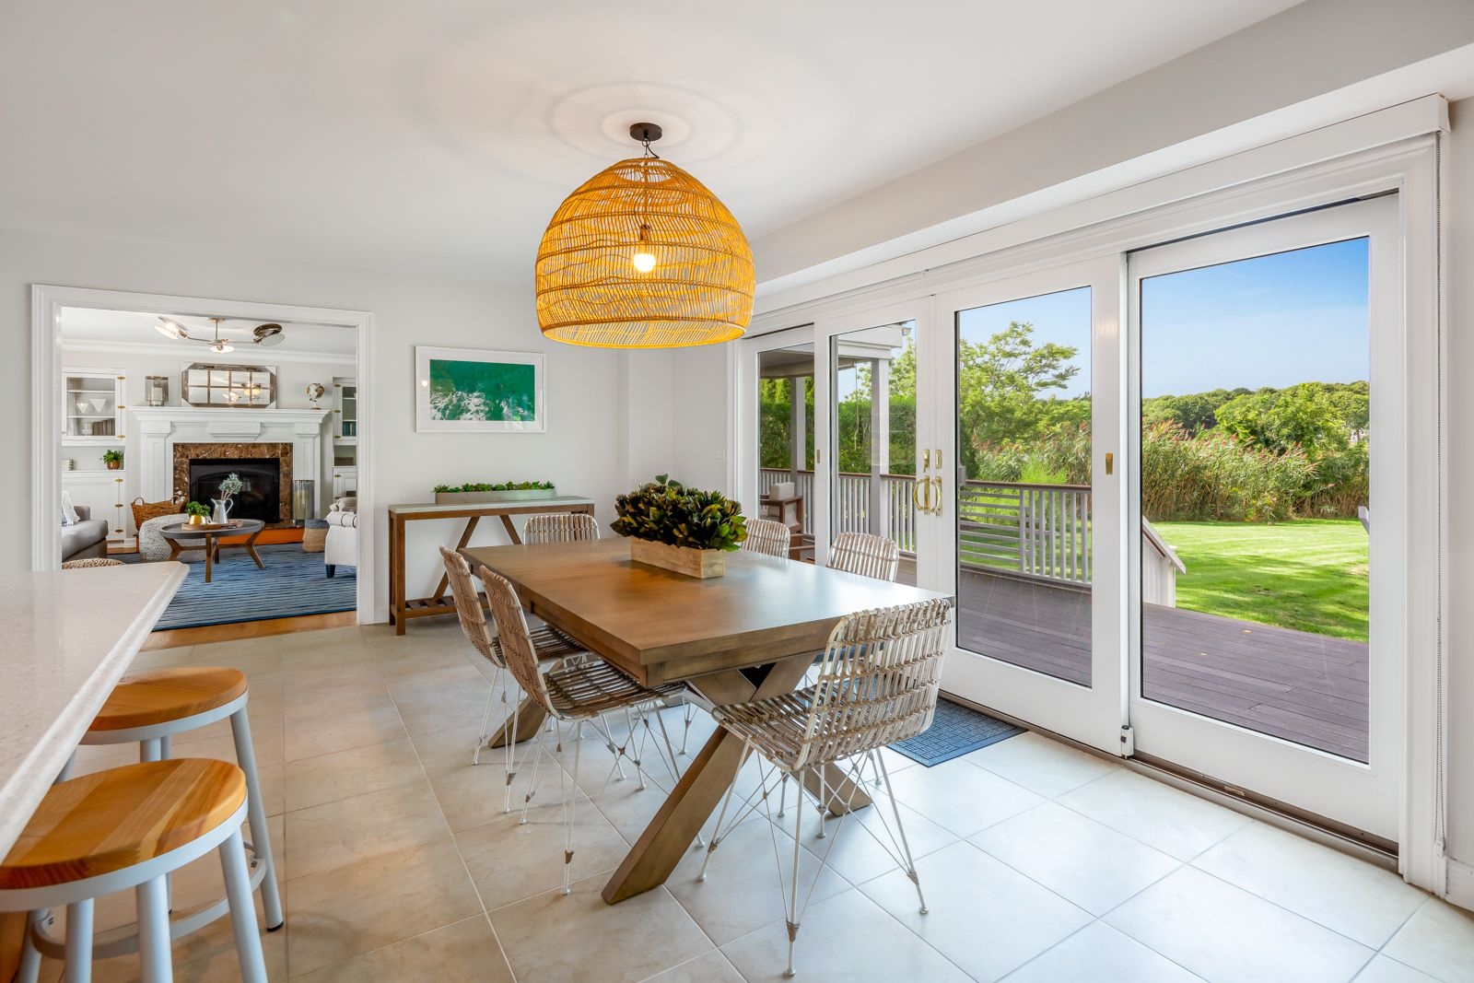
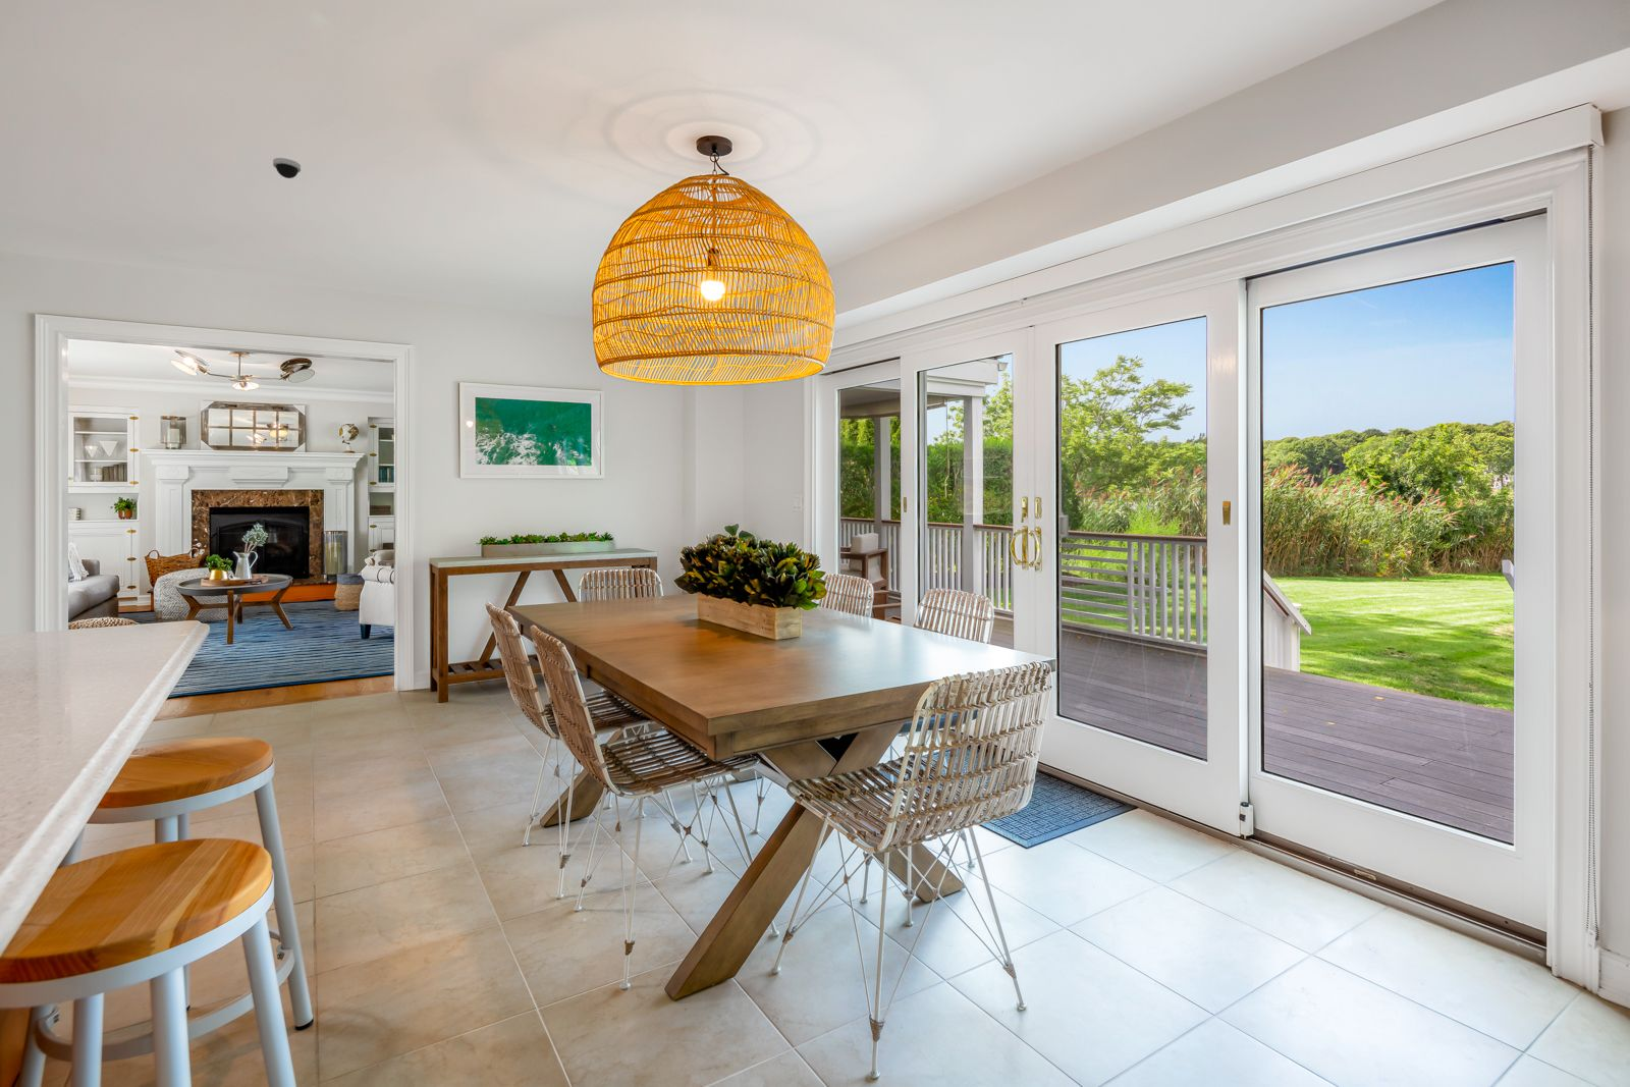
+ dome security camera [272,156,302,180]
